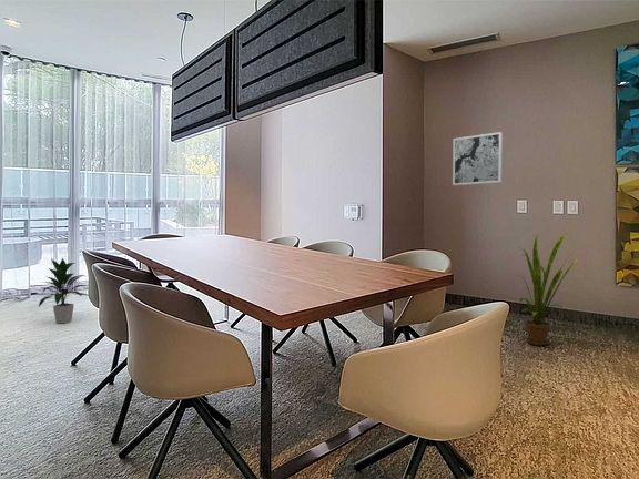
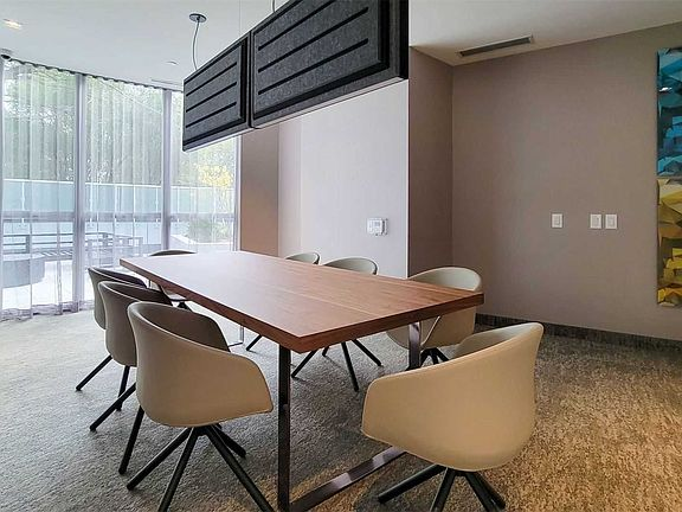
- house plant [517,233,579,346]
- wall art [452,131,504,186]
- indoor plant [38,257,90,324]
